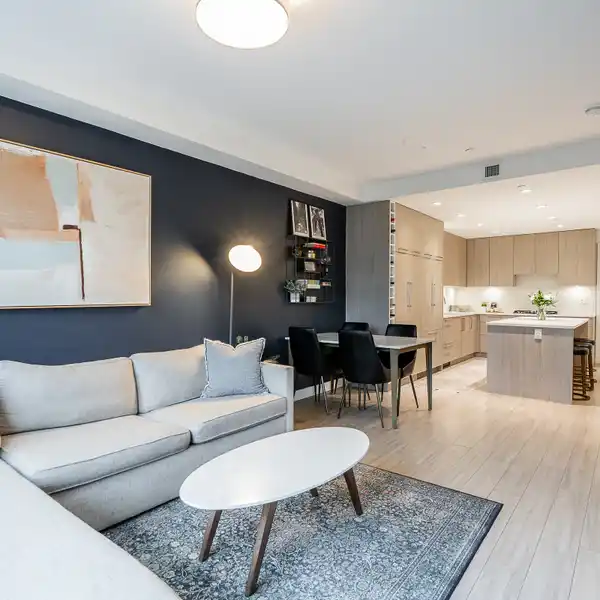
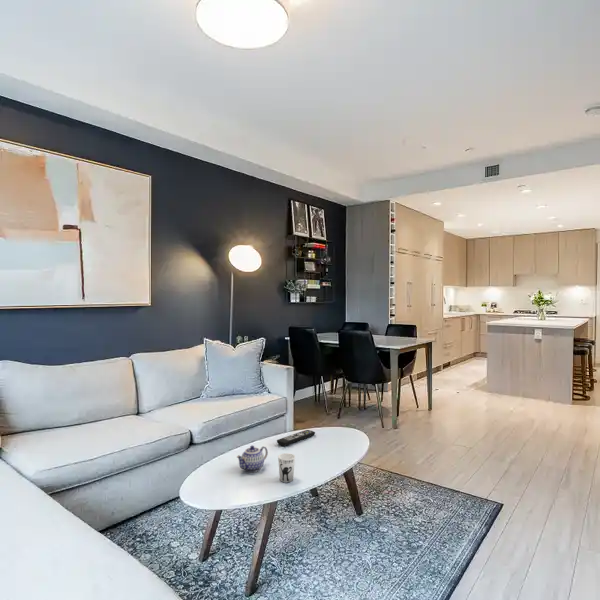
+ remote control [276,429,316,447]
+ teapot [236,445,269,473]
+ cup [277,452,296,483]
